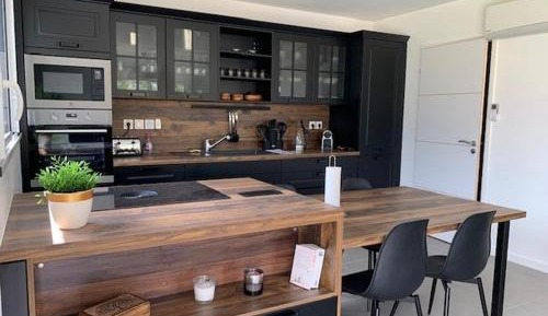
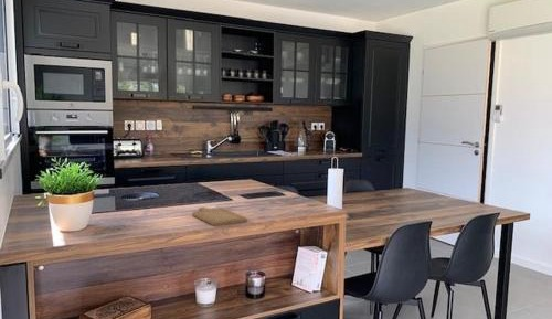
+ chopping board [191,206,248,227]
